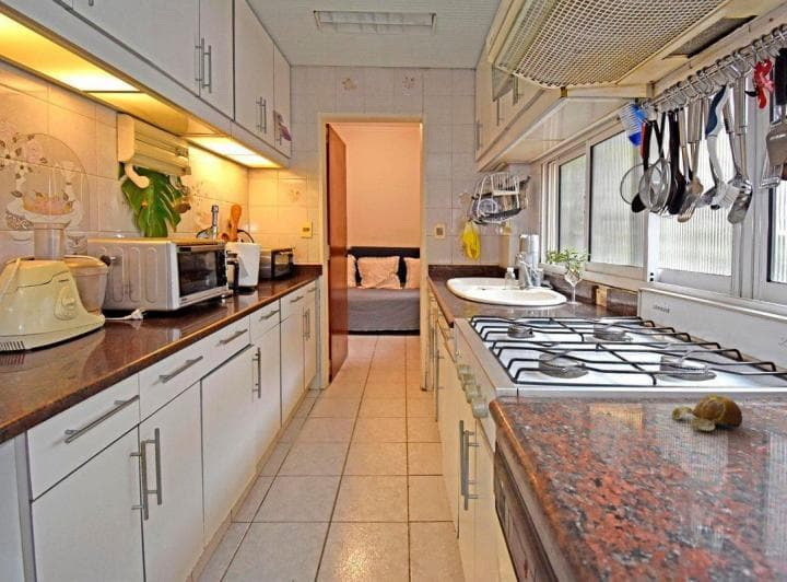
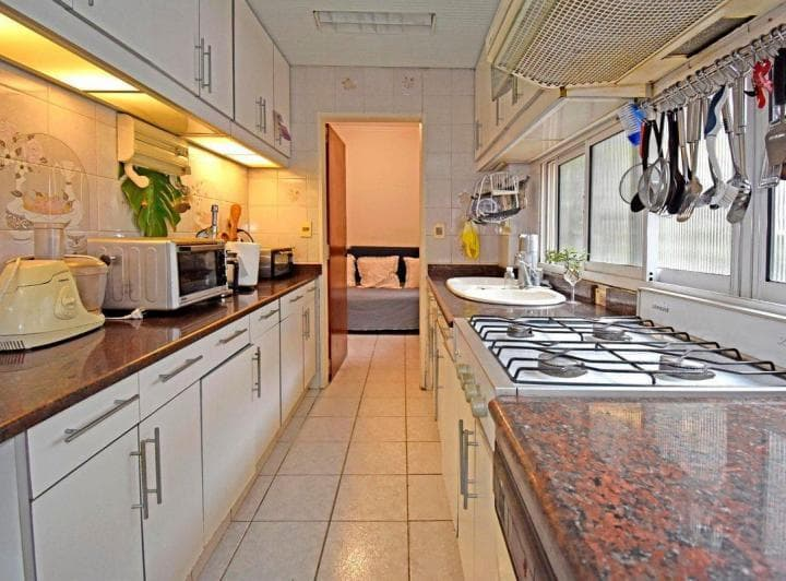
- fruit [671,394,743,432]
